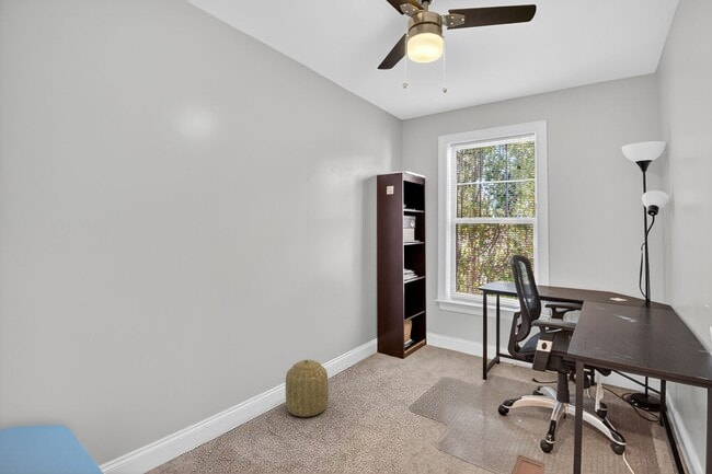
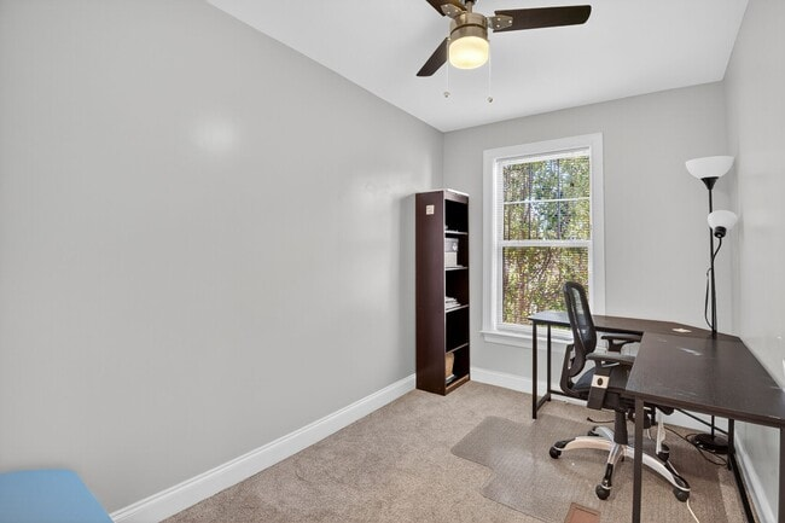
- basket [285,358,330,418]
